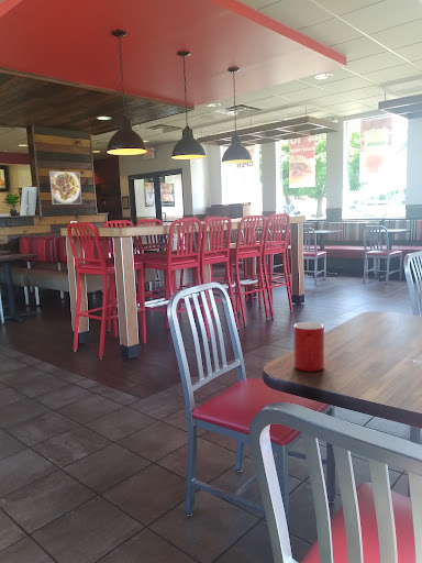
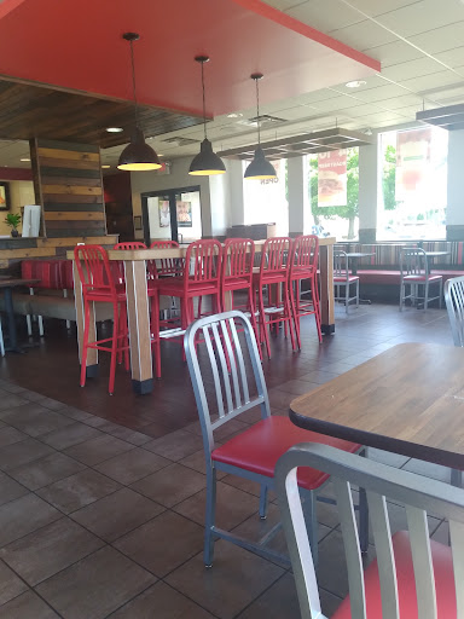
- cup [292,321,325,373]
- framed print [48,170,82,206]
